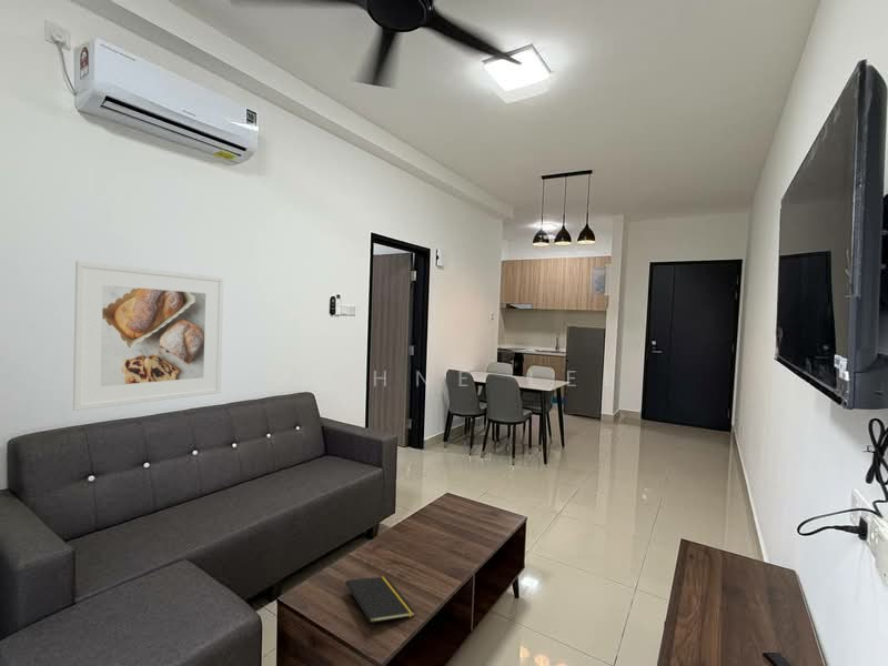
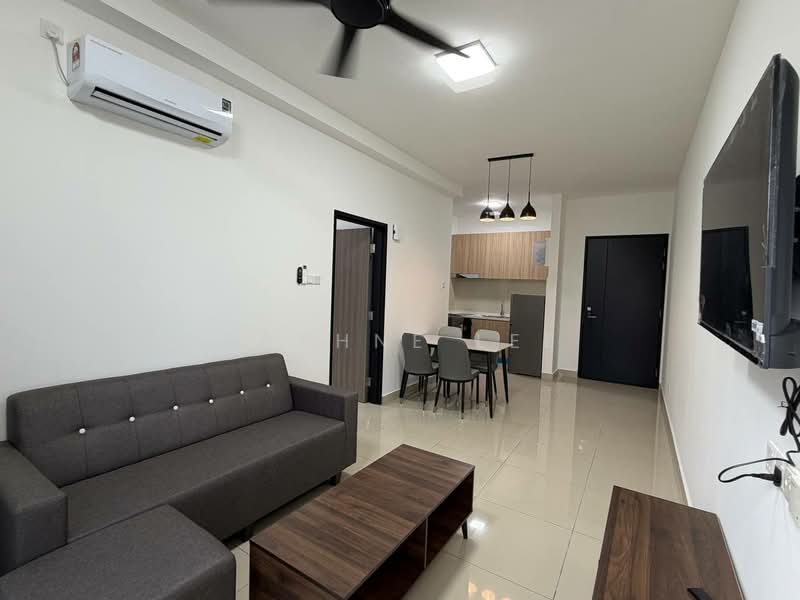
- notepad [345,576,416,635]
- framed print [72,260,224,412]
